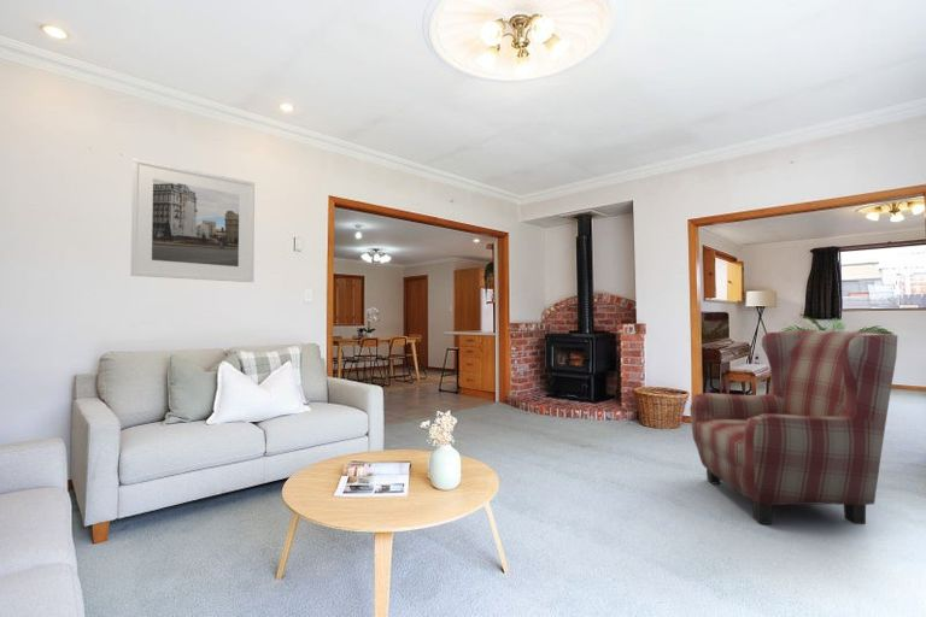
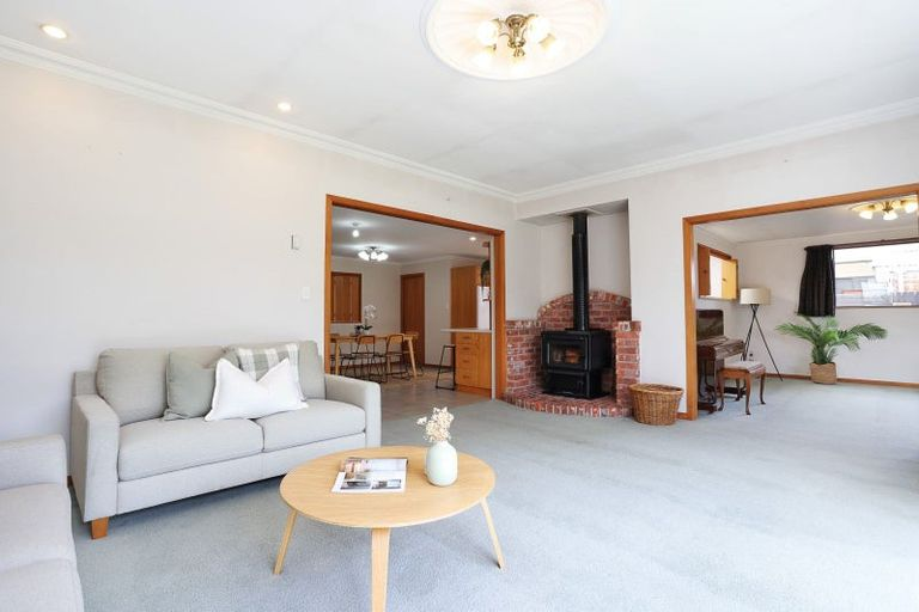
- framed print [129,157,256,283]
- armchair [688,329,898,525]
